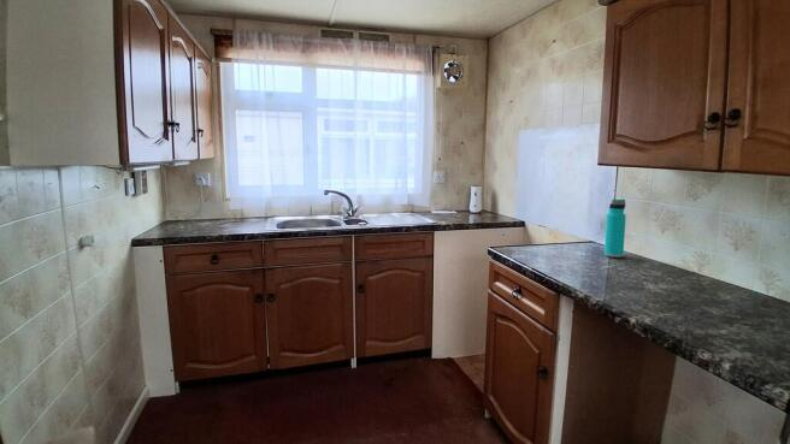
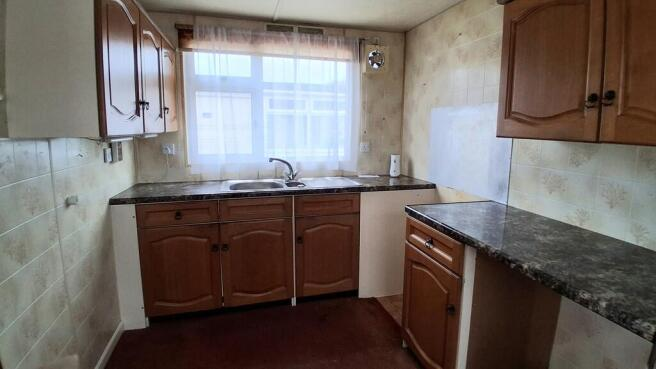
- water bottle [603,197,627,259]
